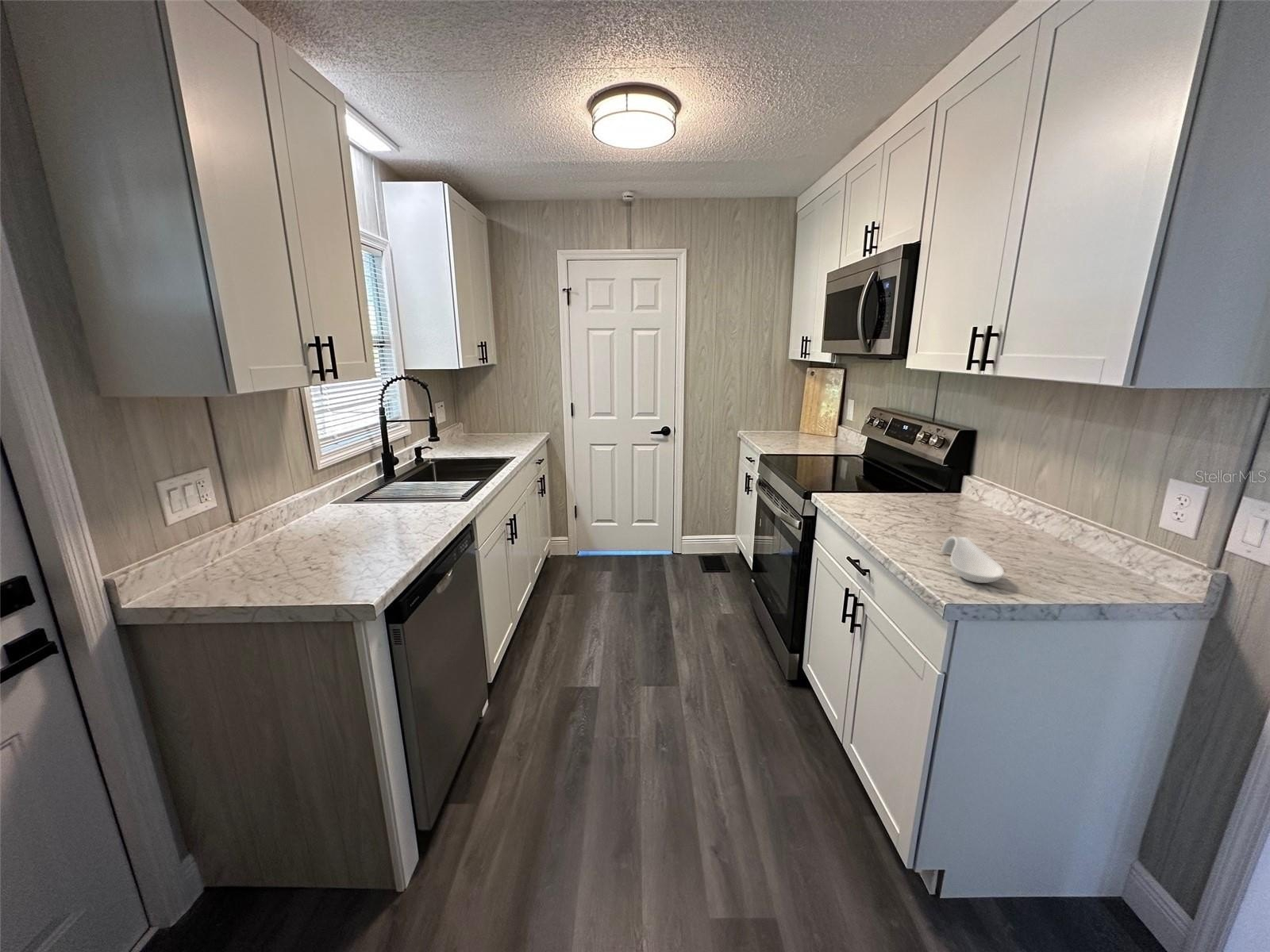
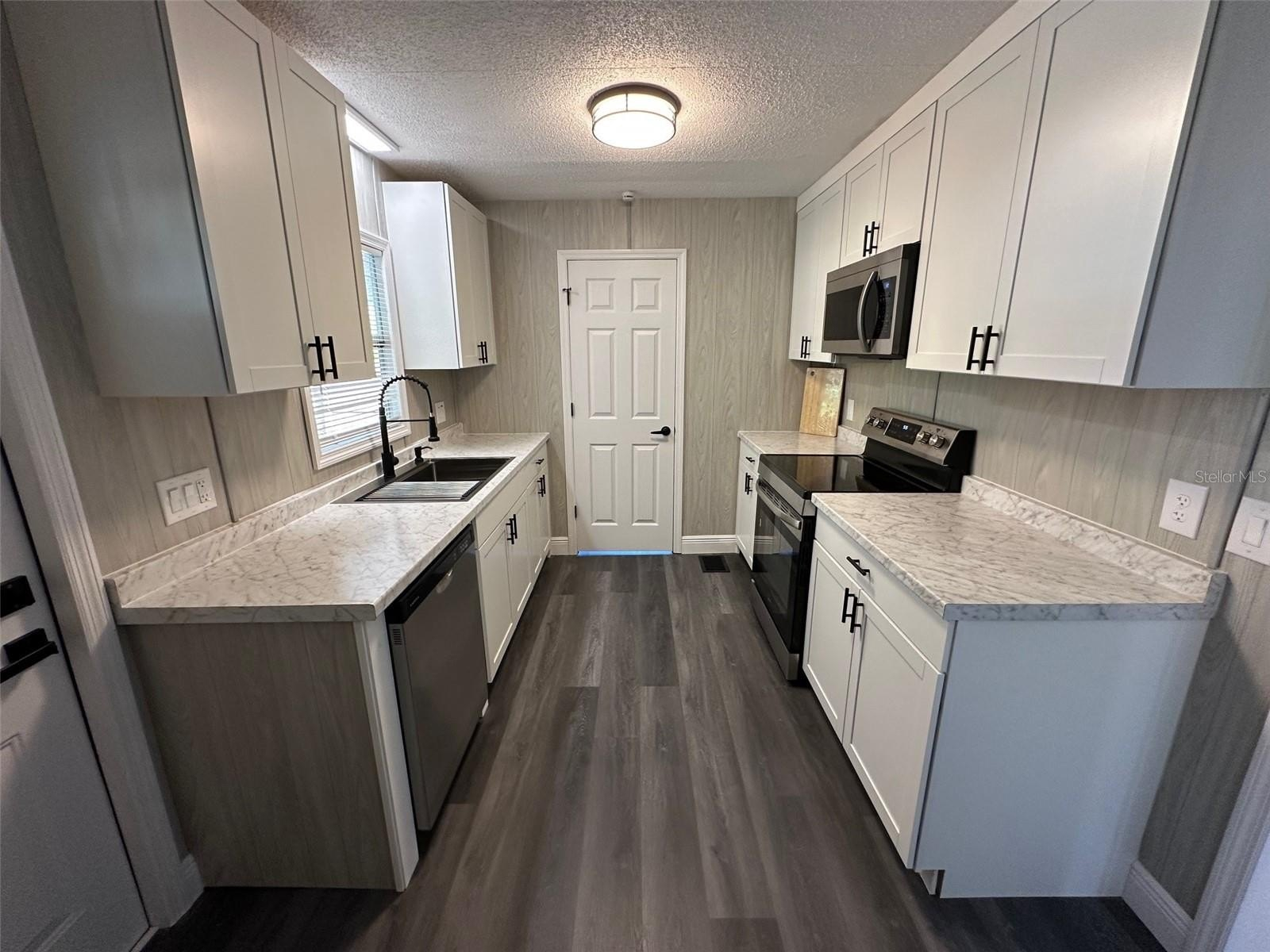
- spoon rest [940,536,1006,584]
